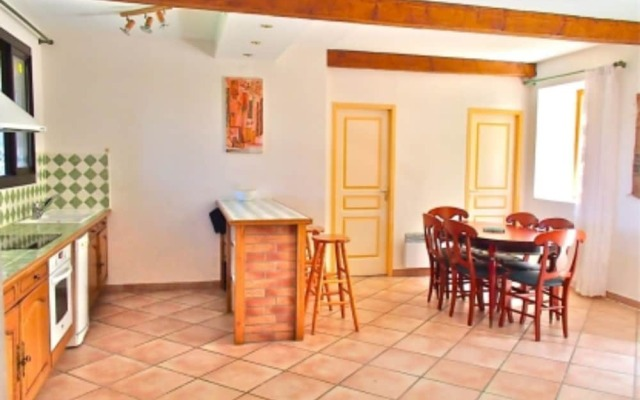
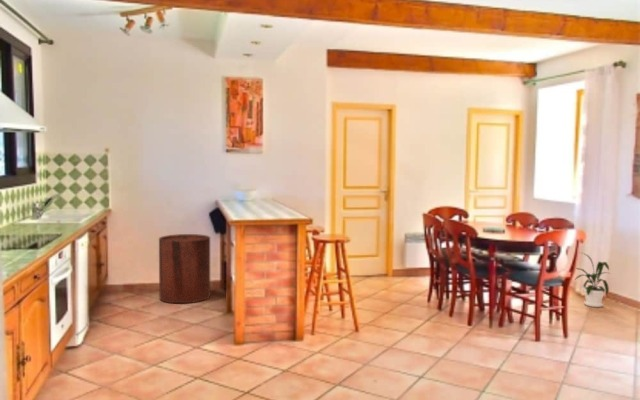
+ trash can [158,233,211,304]
+ house plant [573,251,612,308]
